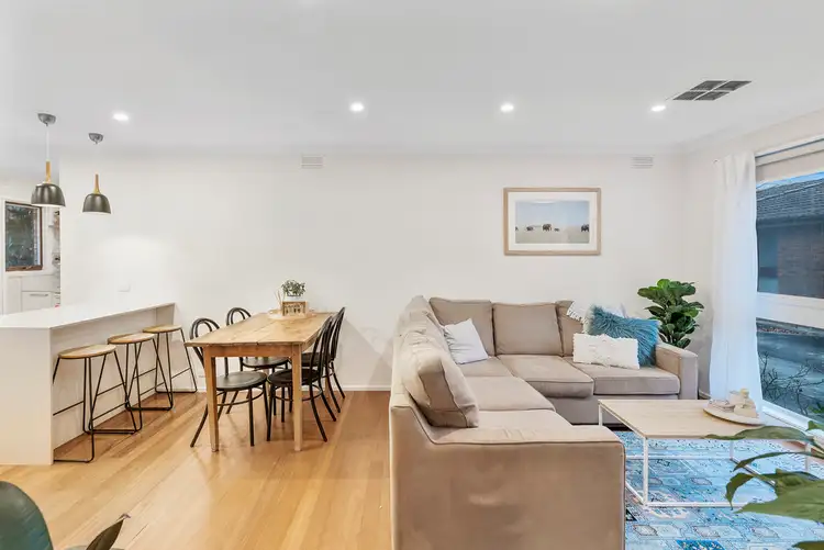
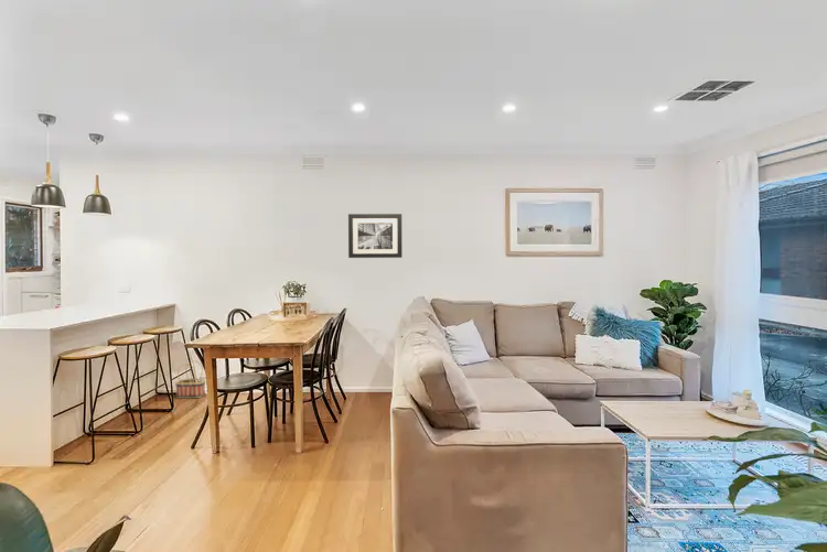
+ wall art [347,213,404,259]
+ basket [174,359,206,399]
